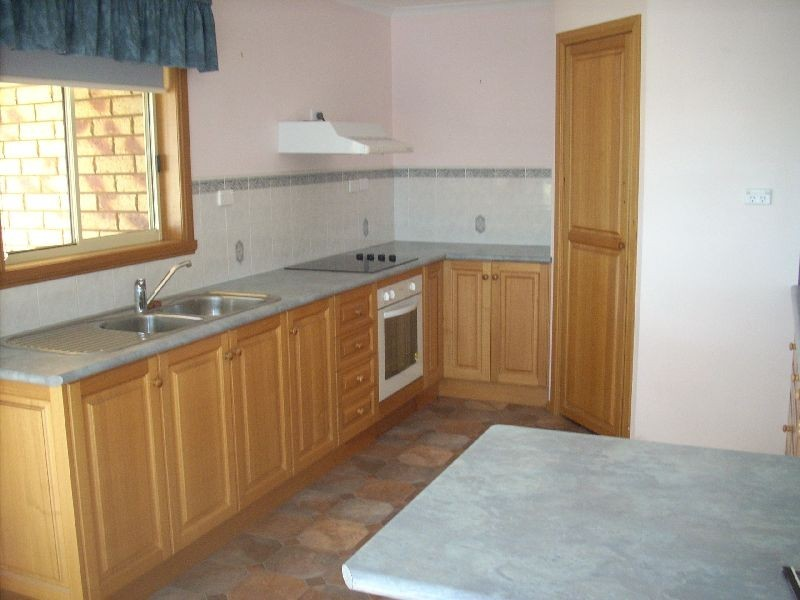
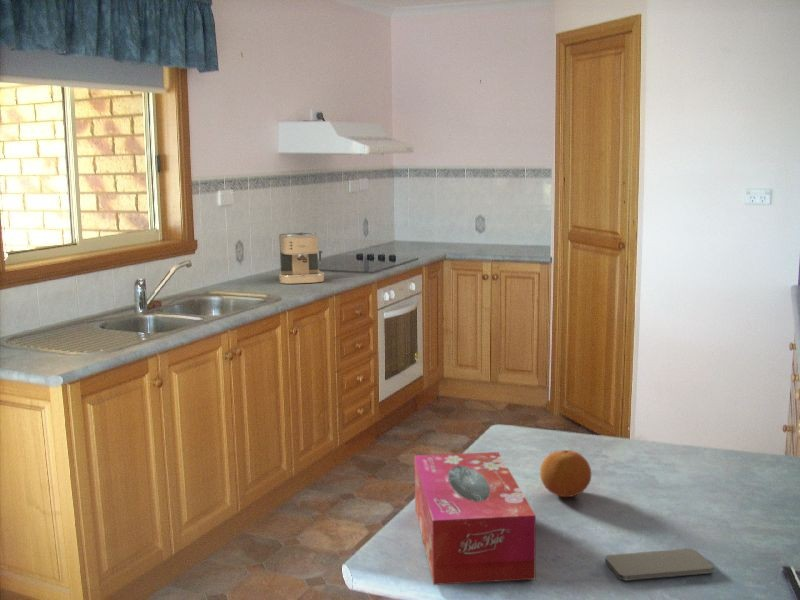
+ fruit [539,449,592,498]
+ coffee maker [278,231,326,285]
+ tissue box [413,451,537,586]
+ smartphone [604,548,715,581]
